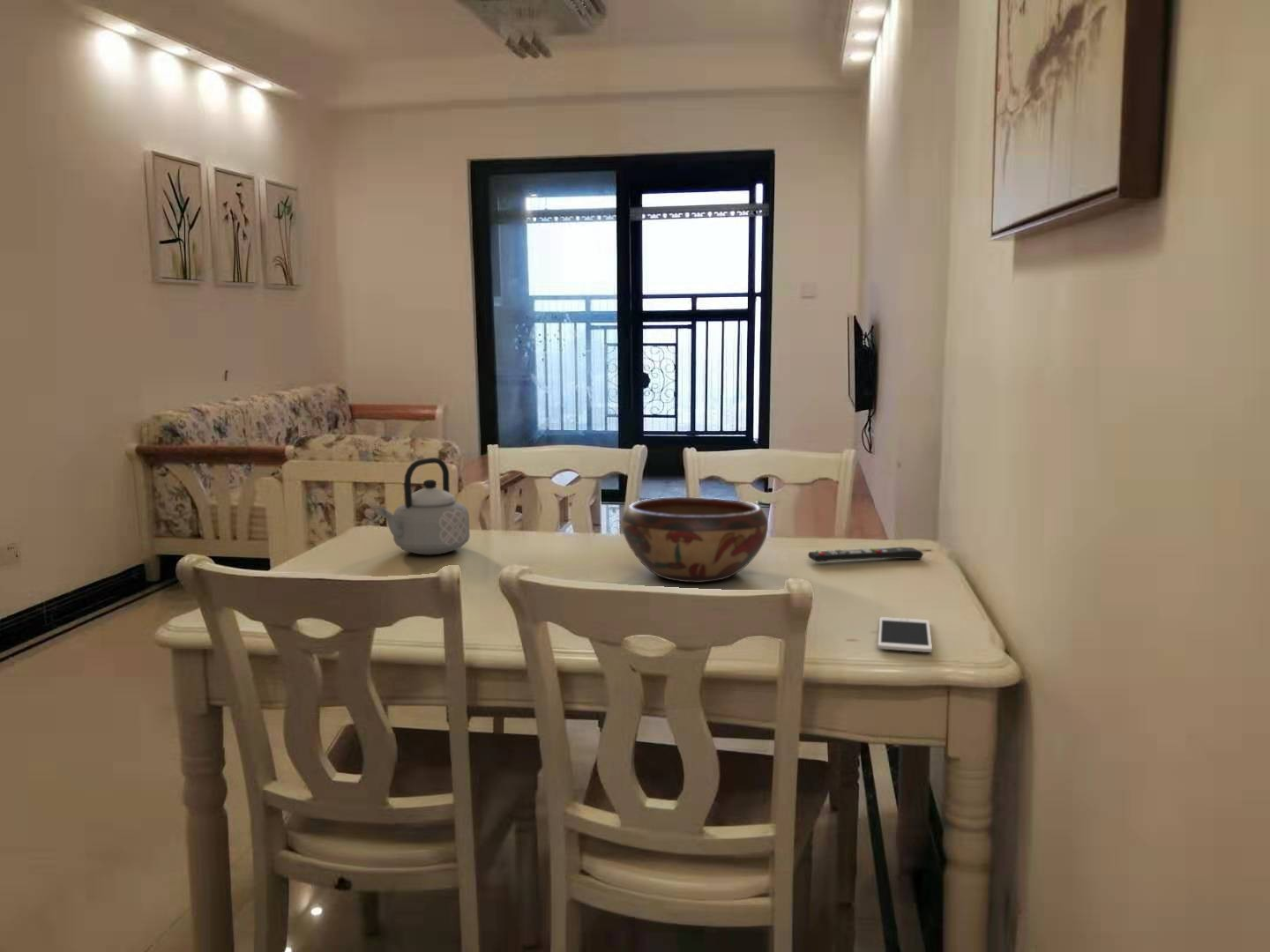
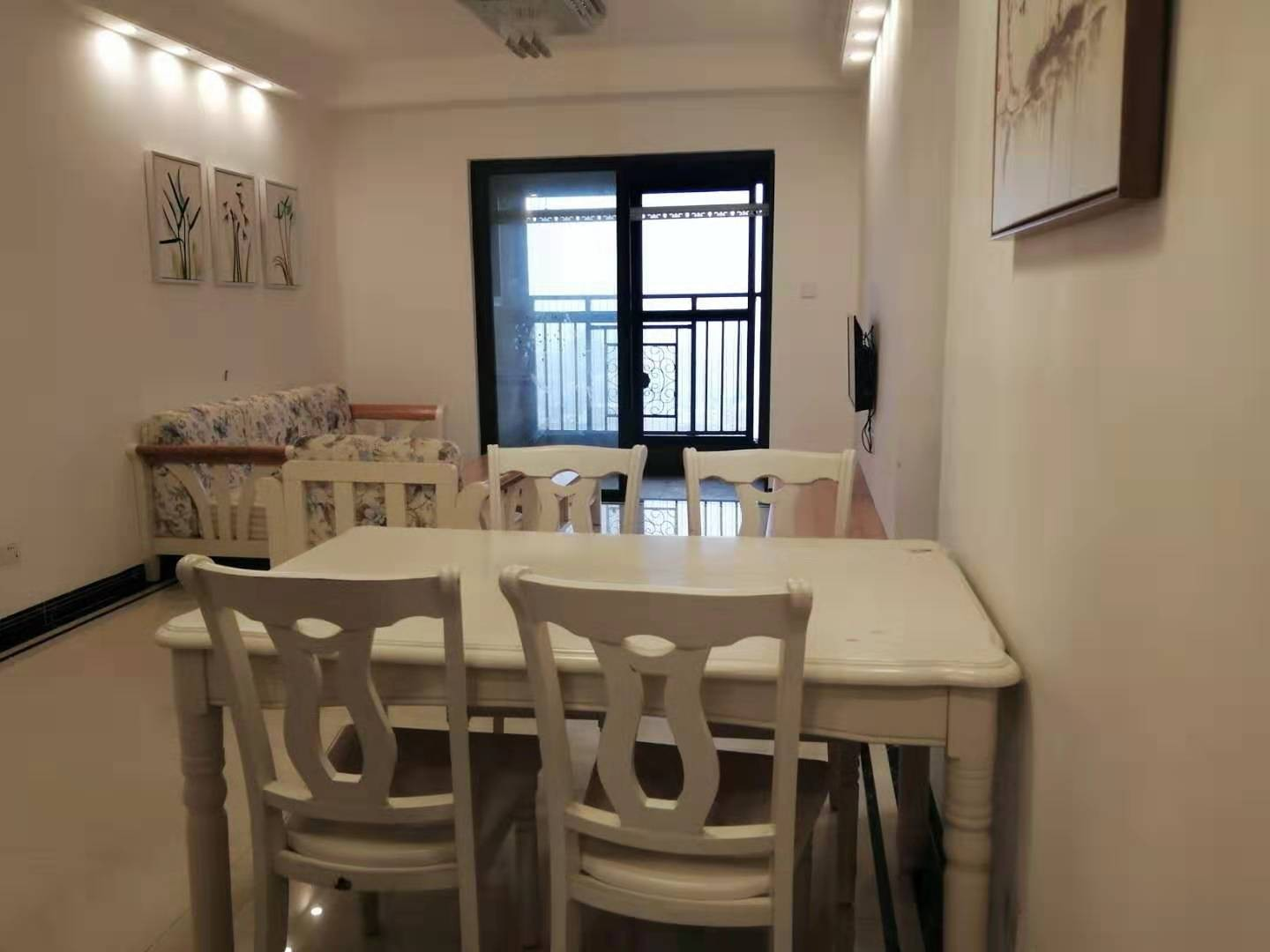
- decorative bowl [621,496,769,584]
- cell phone [877,616,933,653]
- teapot [377,457,471,556]
- remote control [807,547,924,562]
